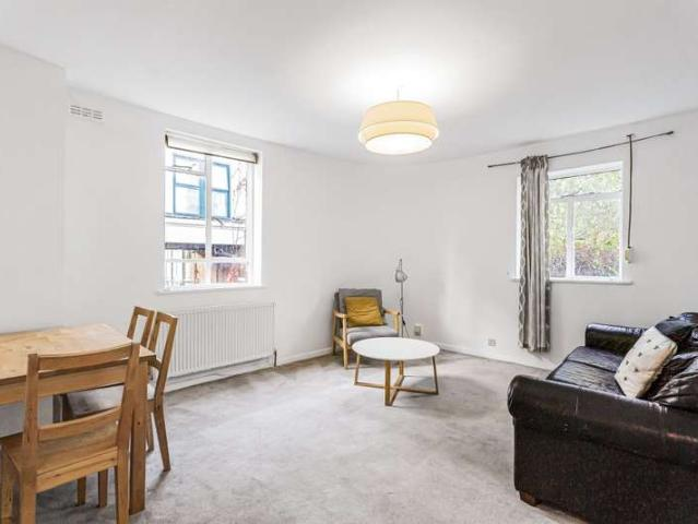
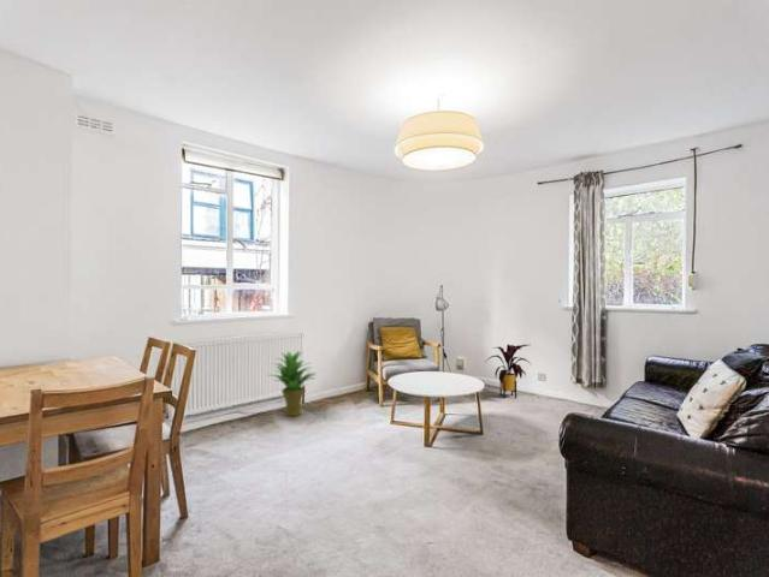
+ potted plant [268,350,318,417]
+ house plant [484,344,531,399]
